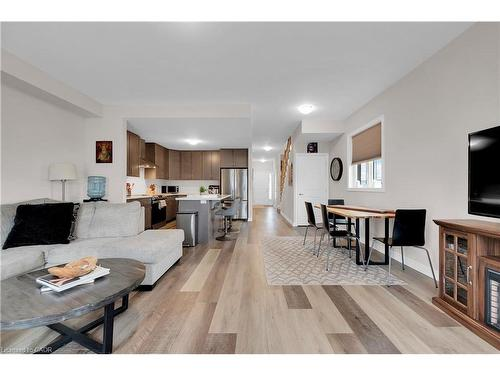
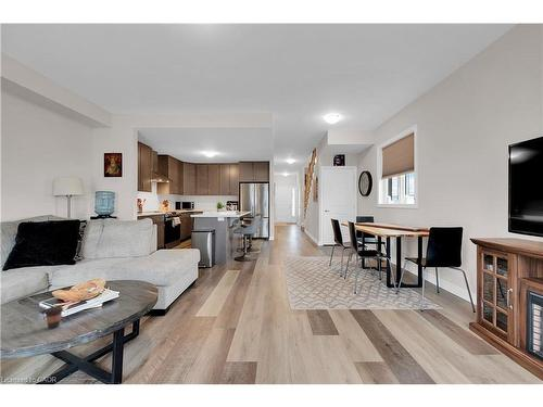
+ coffee cup [43,305,64,330]
